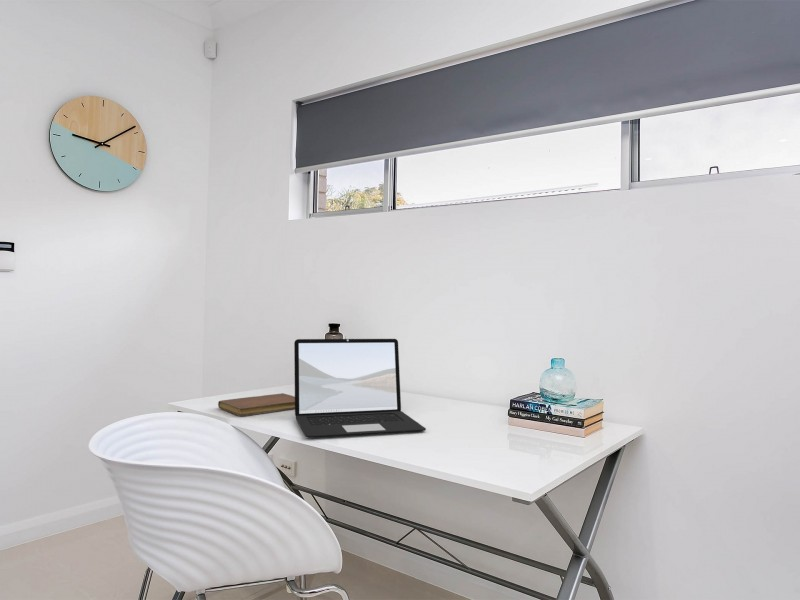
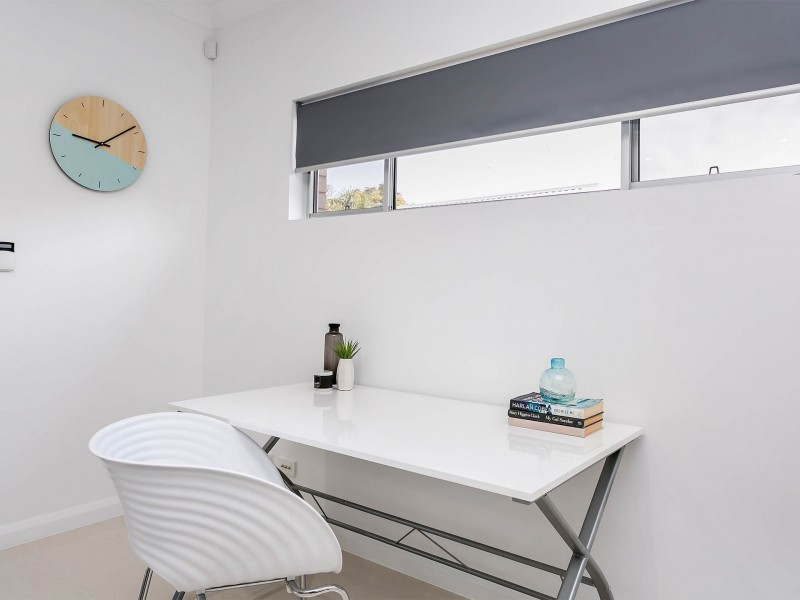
- laptop [293,338,427,438]
- notebook [217,392,295,417]
